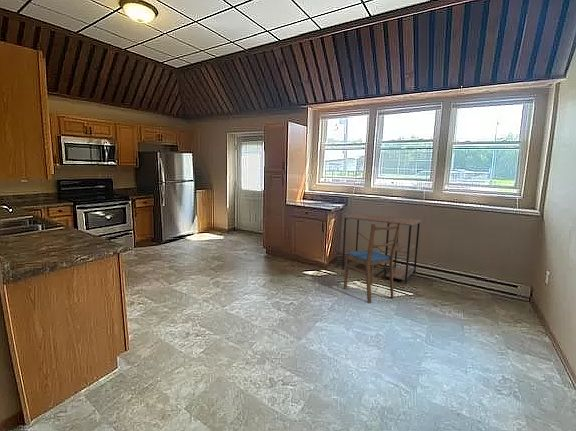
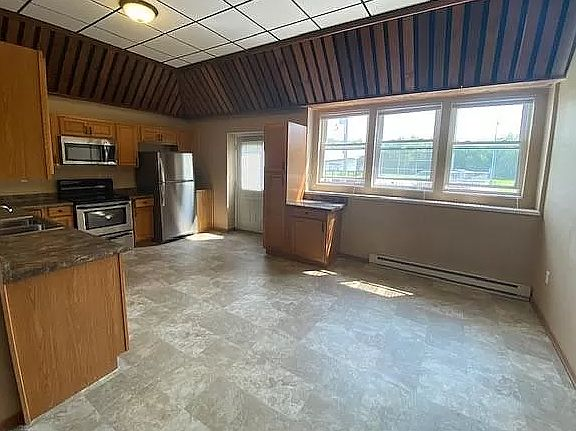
- desk [341,212,422,285]
- dining chair [343,222,401,304]
